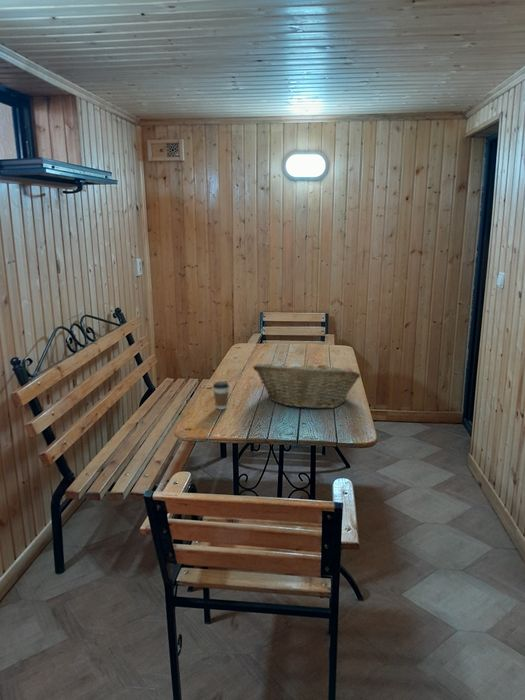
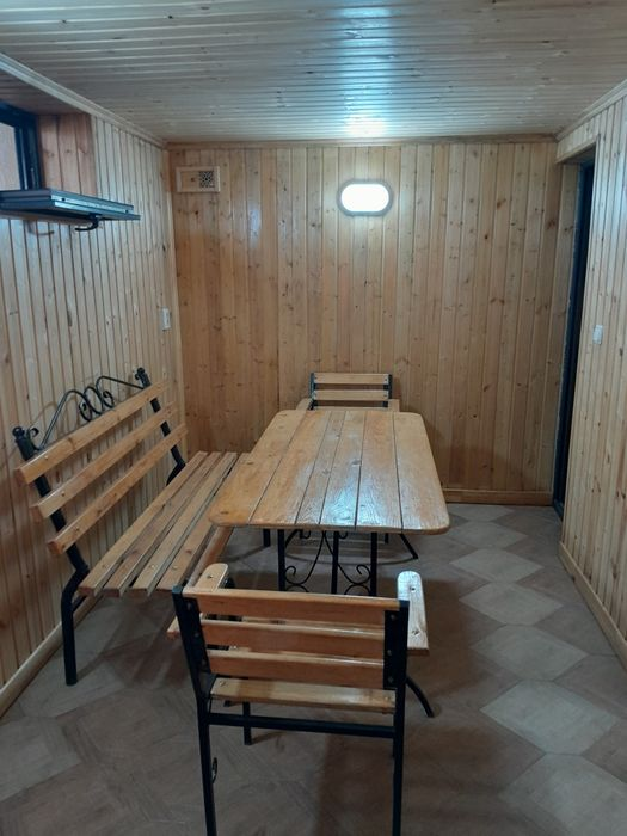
- fruit basket [252,359,361,409]
- coffee cup [212,381,230,411]
